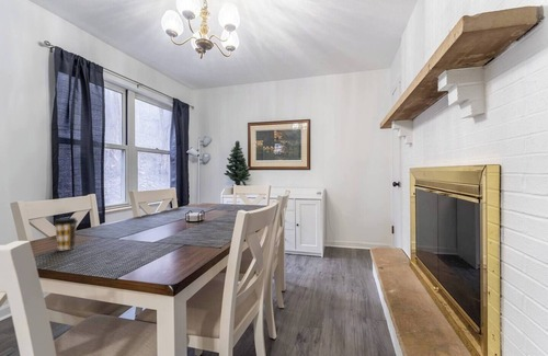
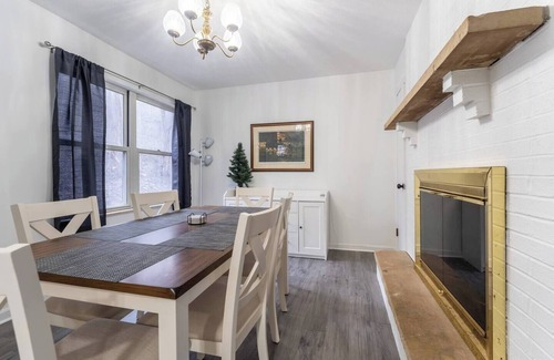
- coffee cup [53,217,79,251]
